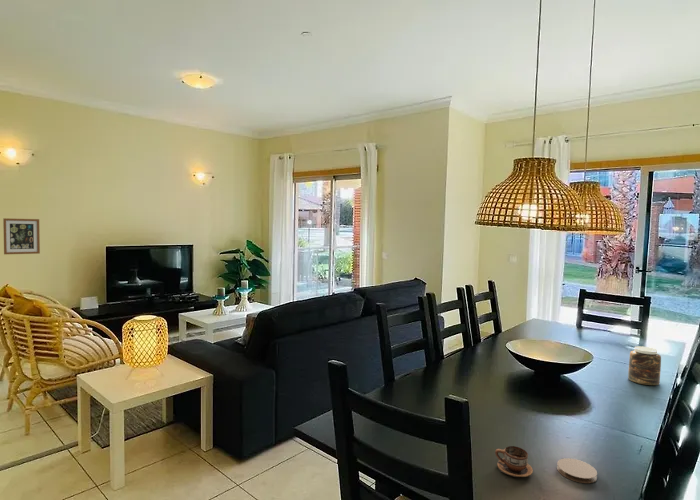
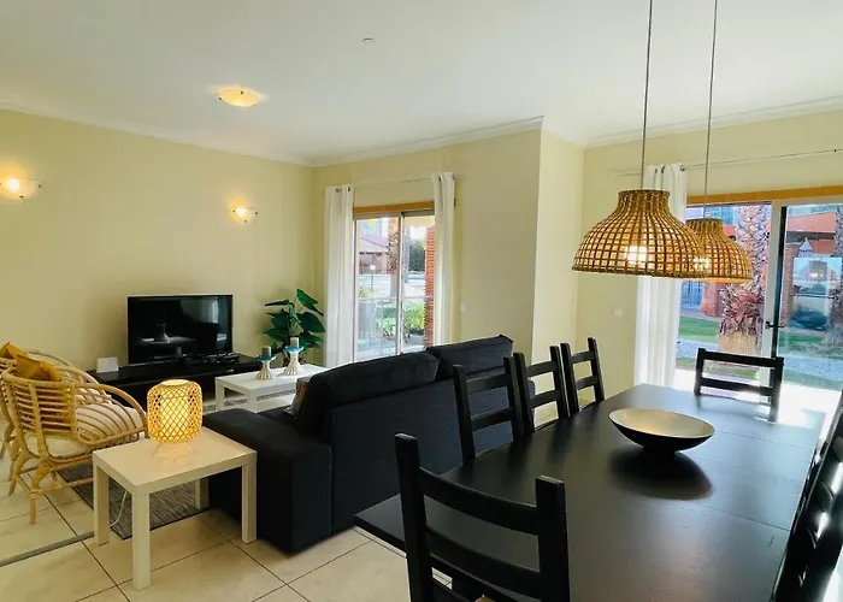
- cup [494,445,534,478]
- jar [627,345,662,386]
- wall art [2,217,41,255]
- coaster [556,457,598,484]
